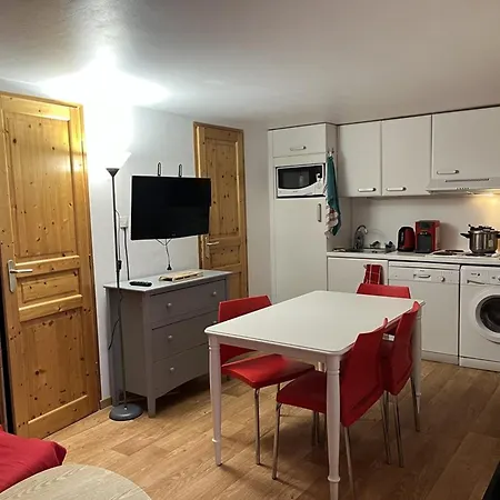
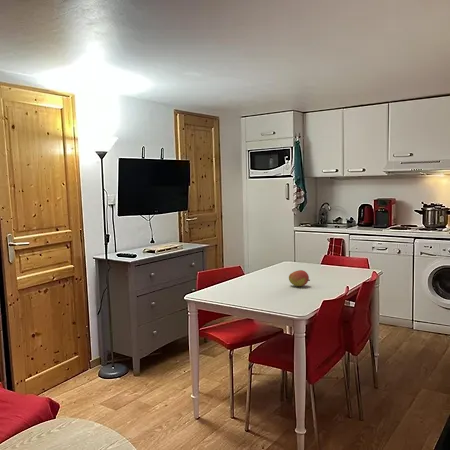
+ fruit [288,269,311,287]
